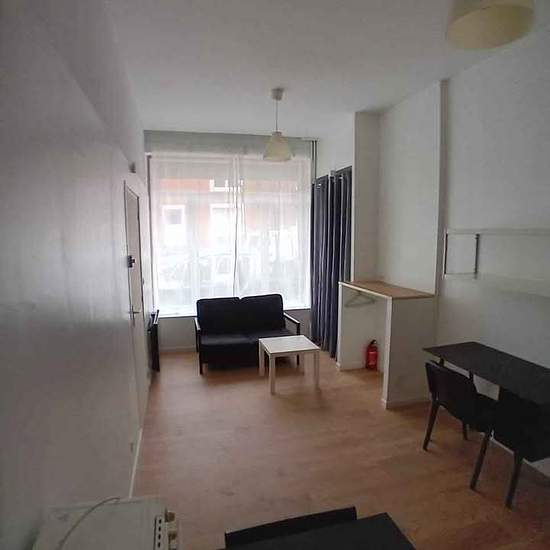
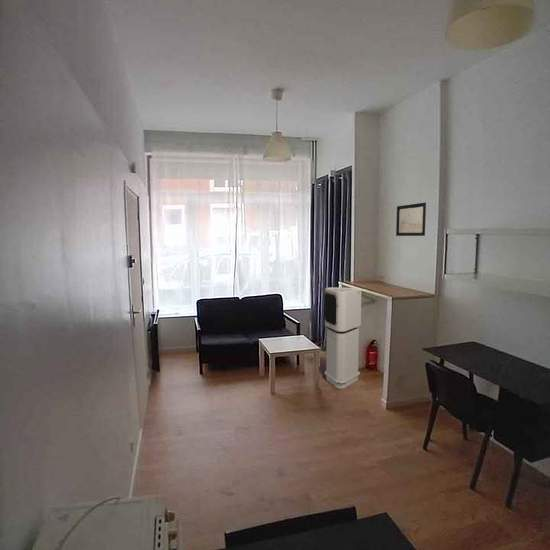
+ air purifier [324,286,362,390]
+ wall art [395,202,427,237]
